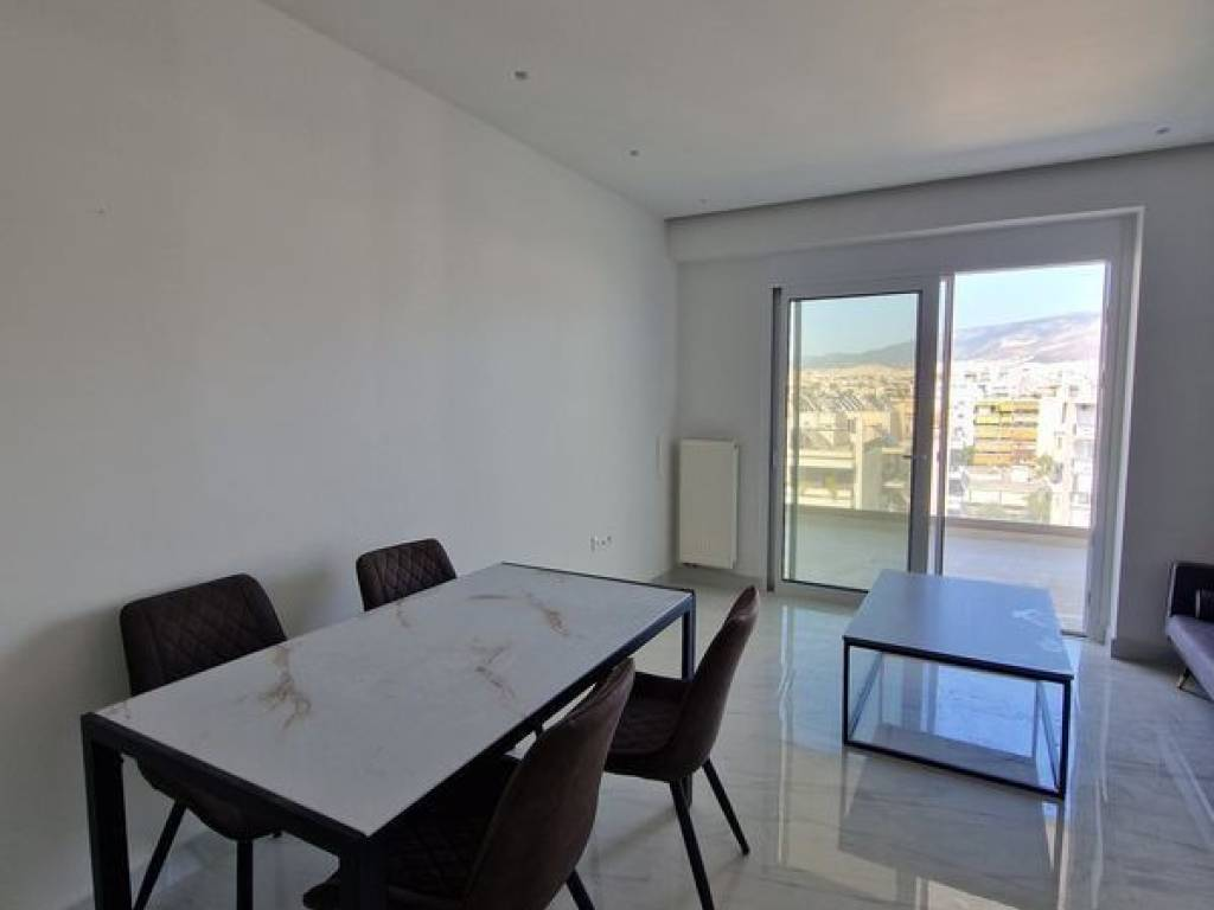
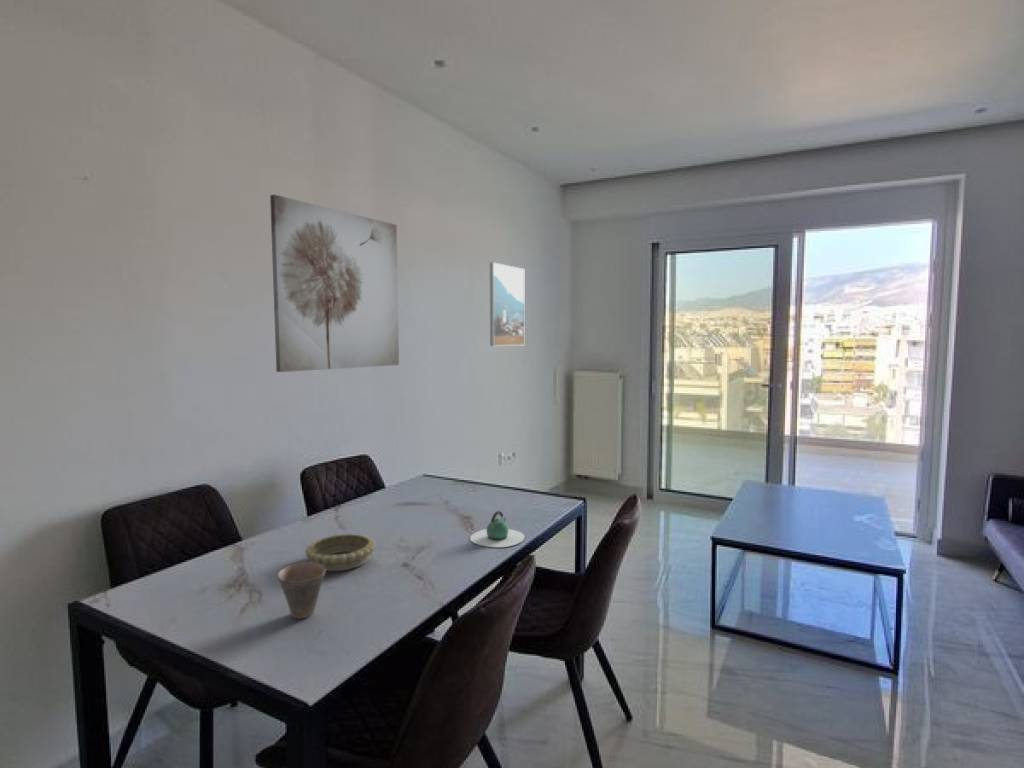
+ teapot [469,510,526,548]
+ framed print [489,262,525,347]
+ decorative bowl [304,533,377,572]
+ wall art [269,194,400,373]
+ cup [277,561,327,620]
